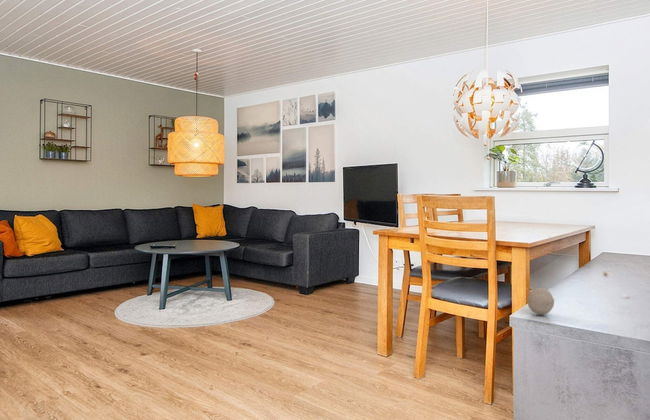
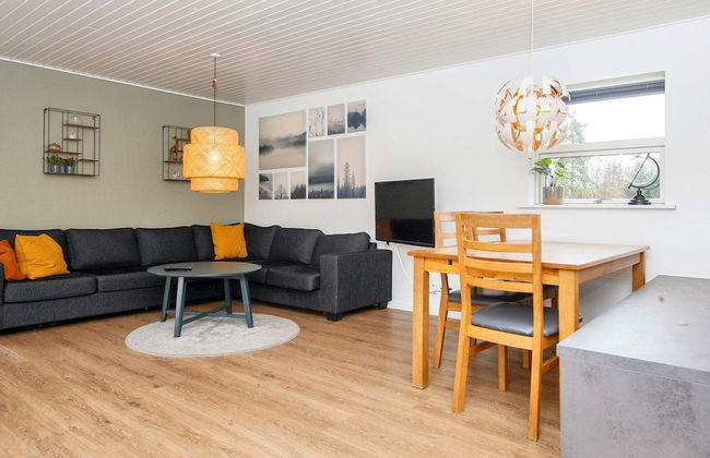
- decorative ball [526,287,555,316]
